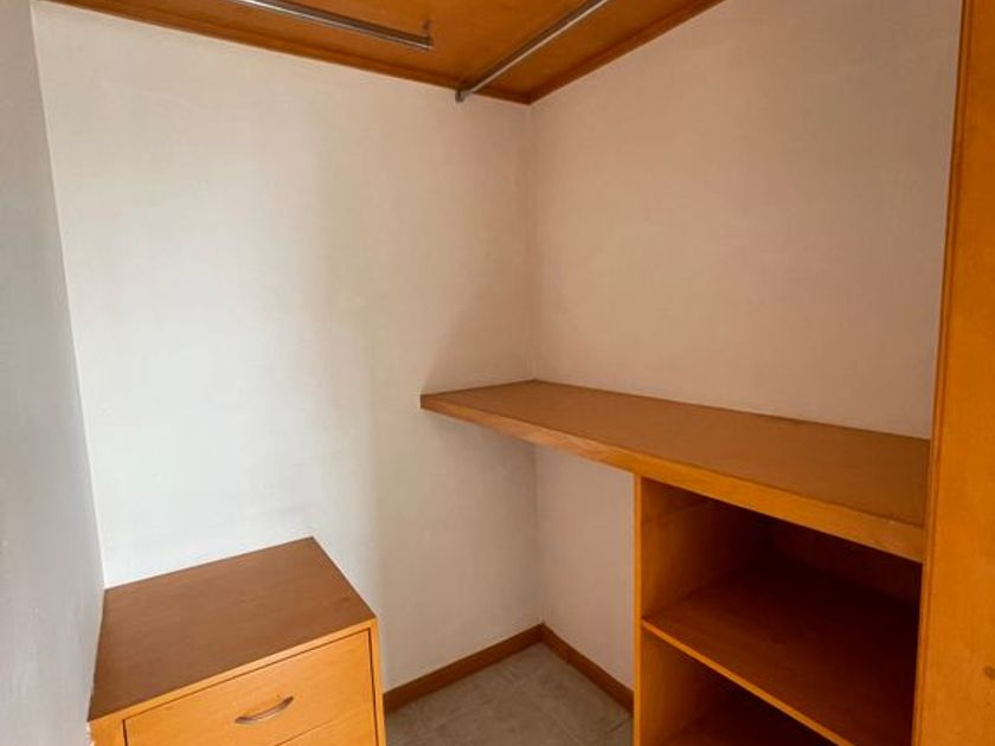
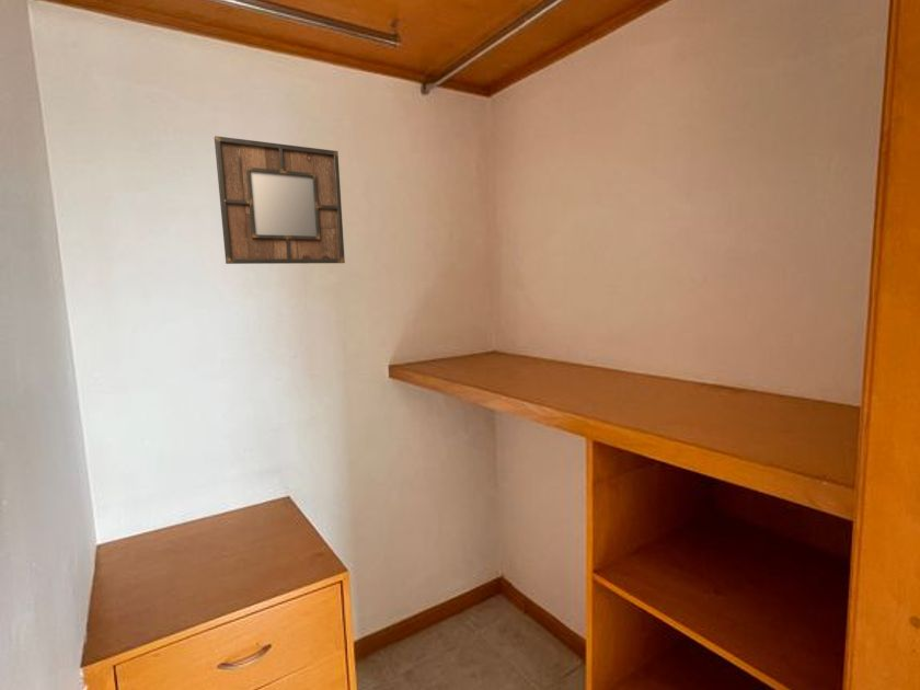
+ home mirror [214,135,346,265]
